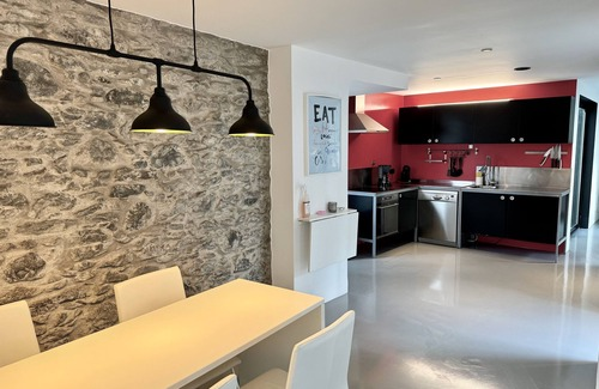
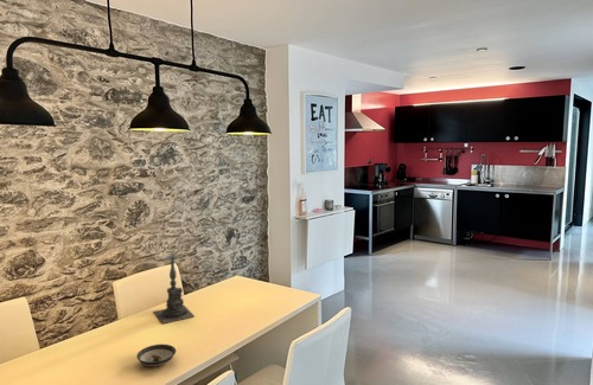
+ candle holder [153,250,196,325]
+ saucer [136,344,177,367]
